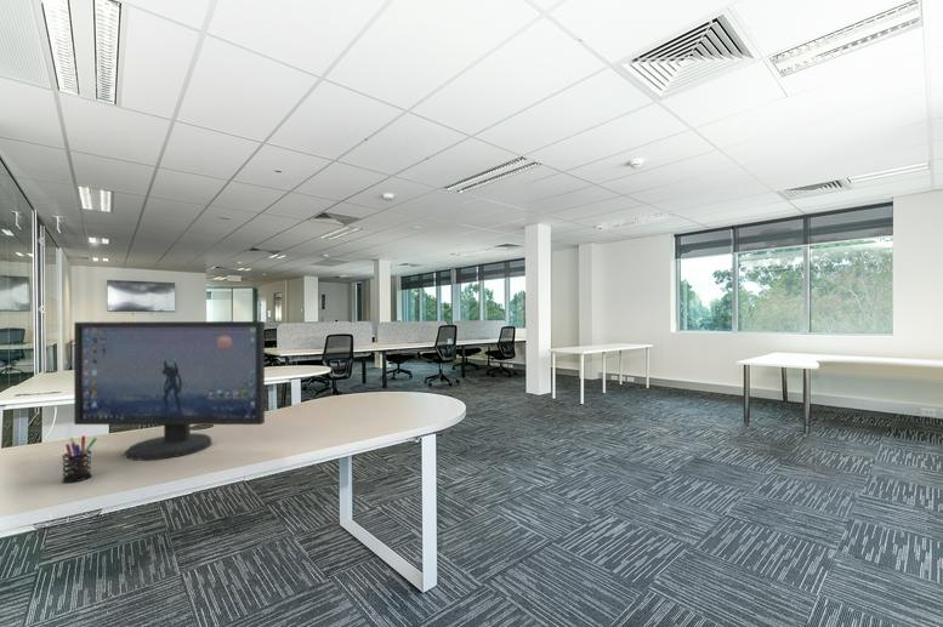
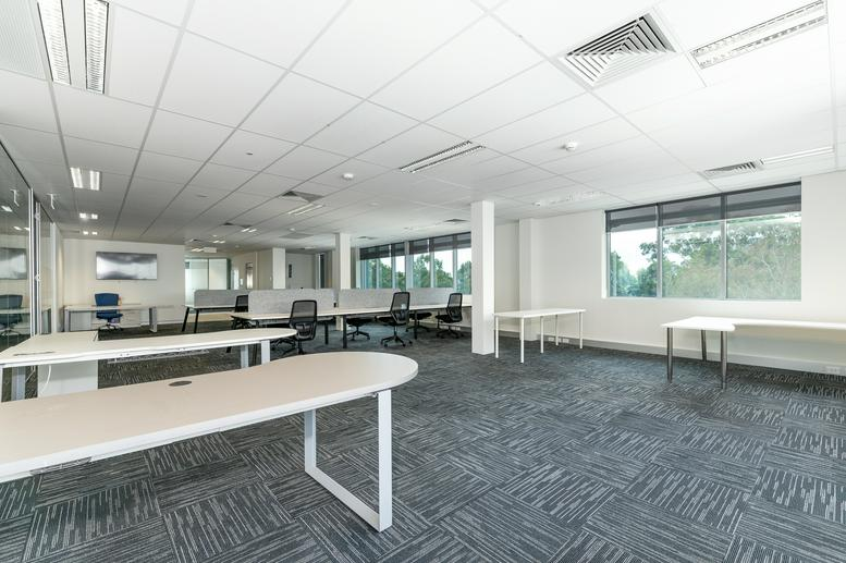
- computer monitor [73,320,266,462]
- pen holder [61,434,98,484]
